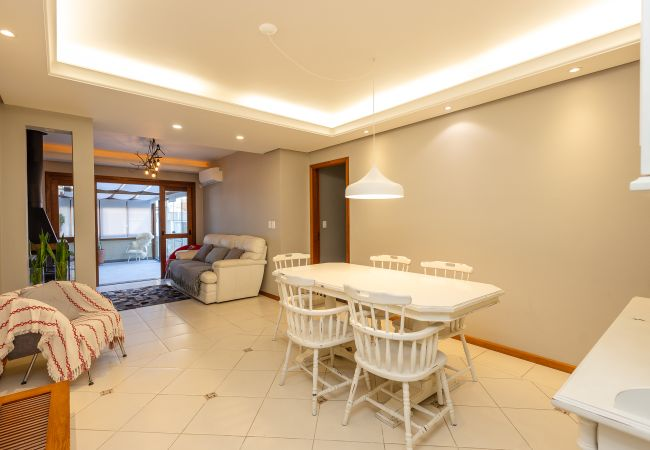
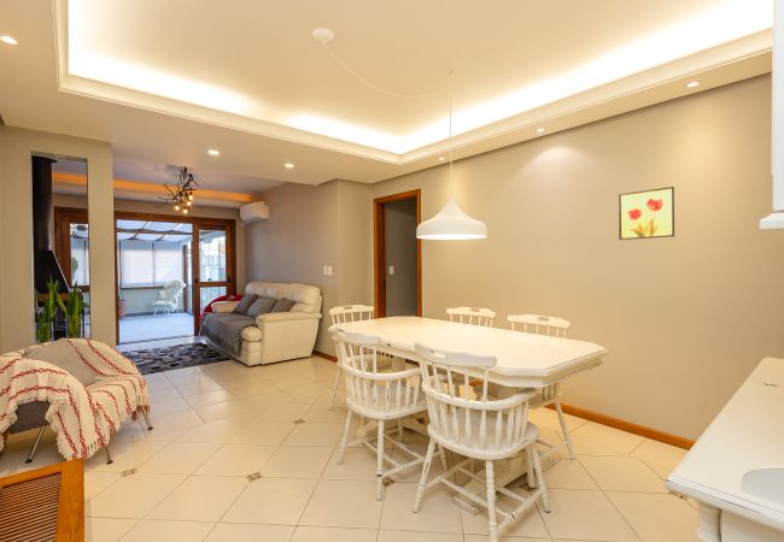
+ wall art [618,185,675,241]
